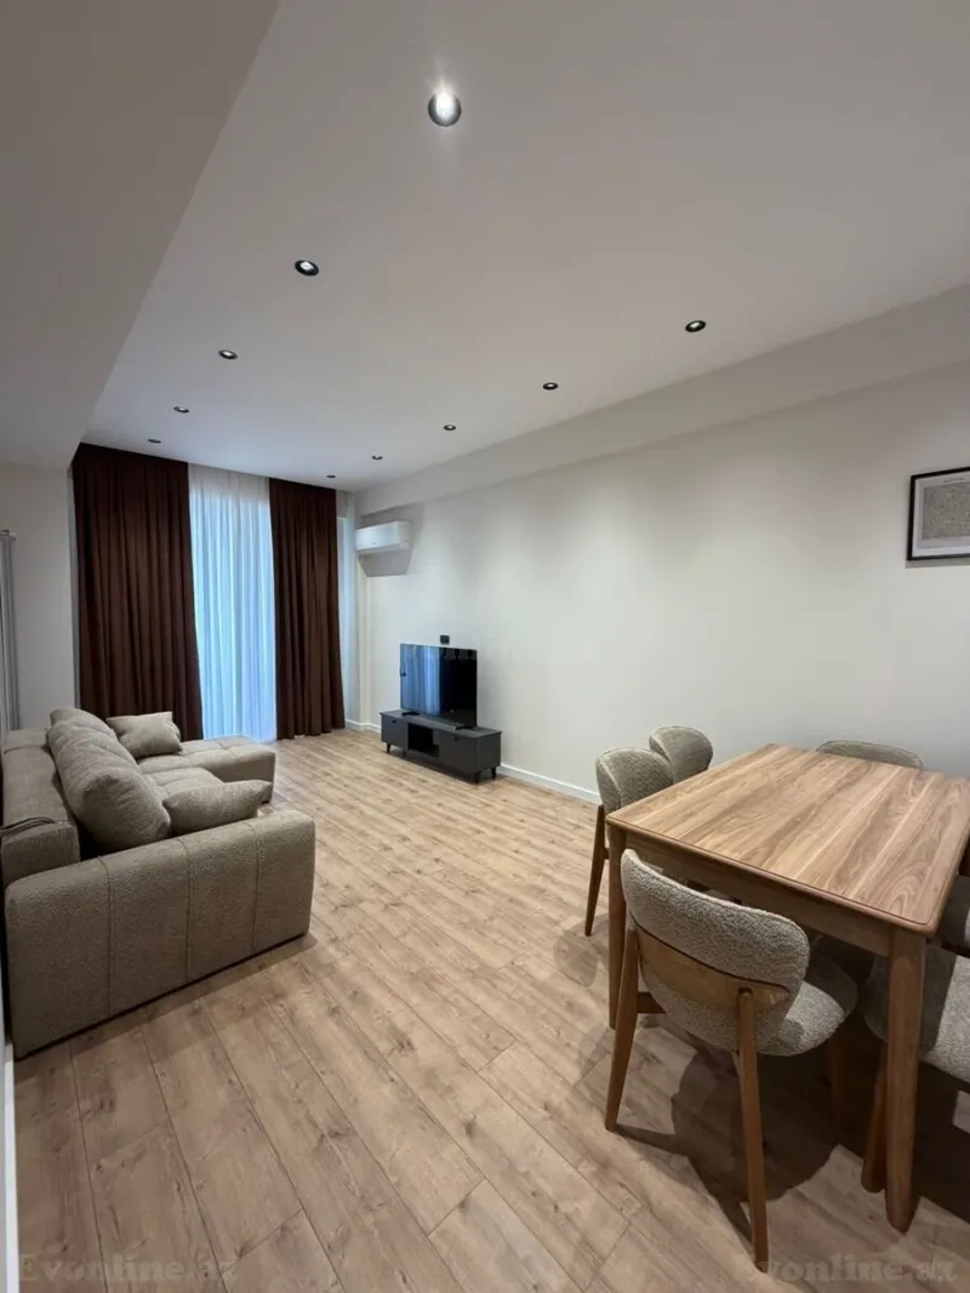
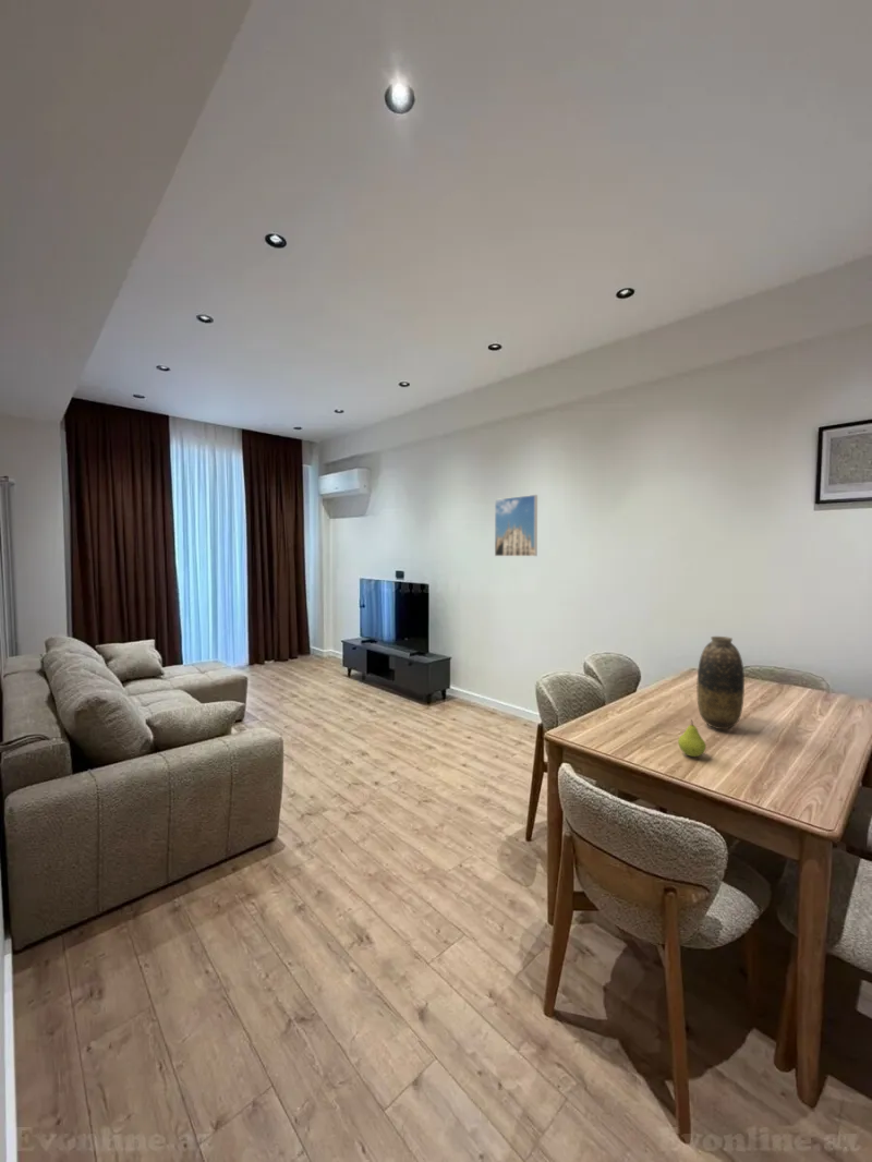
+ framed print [494,494,538,557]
+ vase [697,636,746,730]
+ fruit [677,718,707,758]
